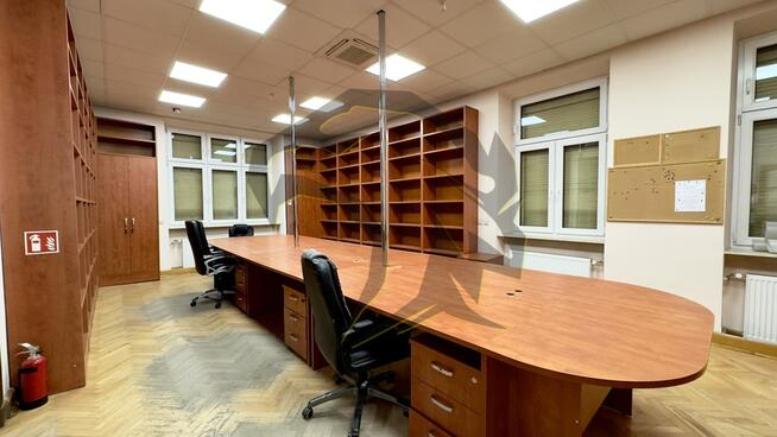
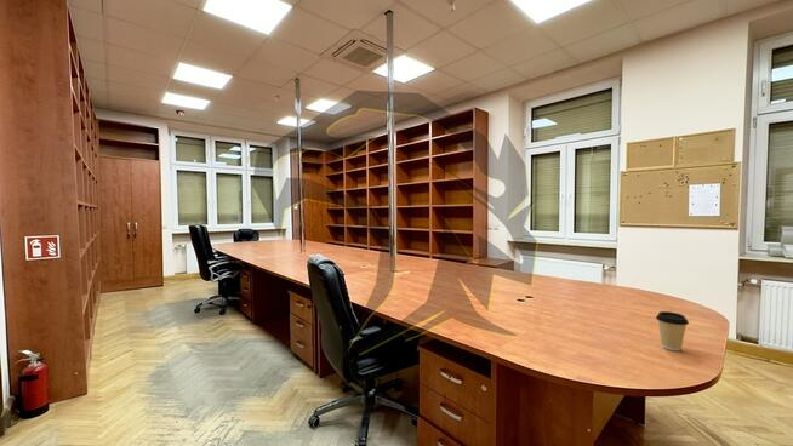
+ coffee cup [655,310,690,351]
